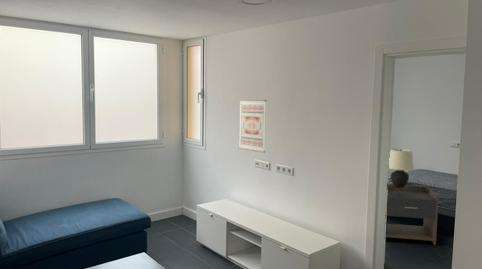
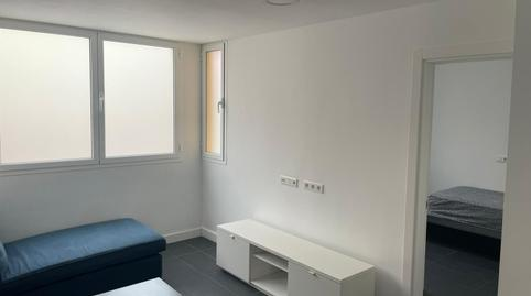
- wall art [238,99,268,154]
- table lamp [388,148,415,188]
- nightstand [385,183,440,246]
